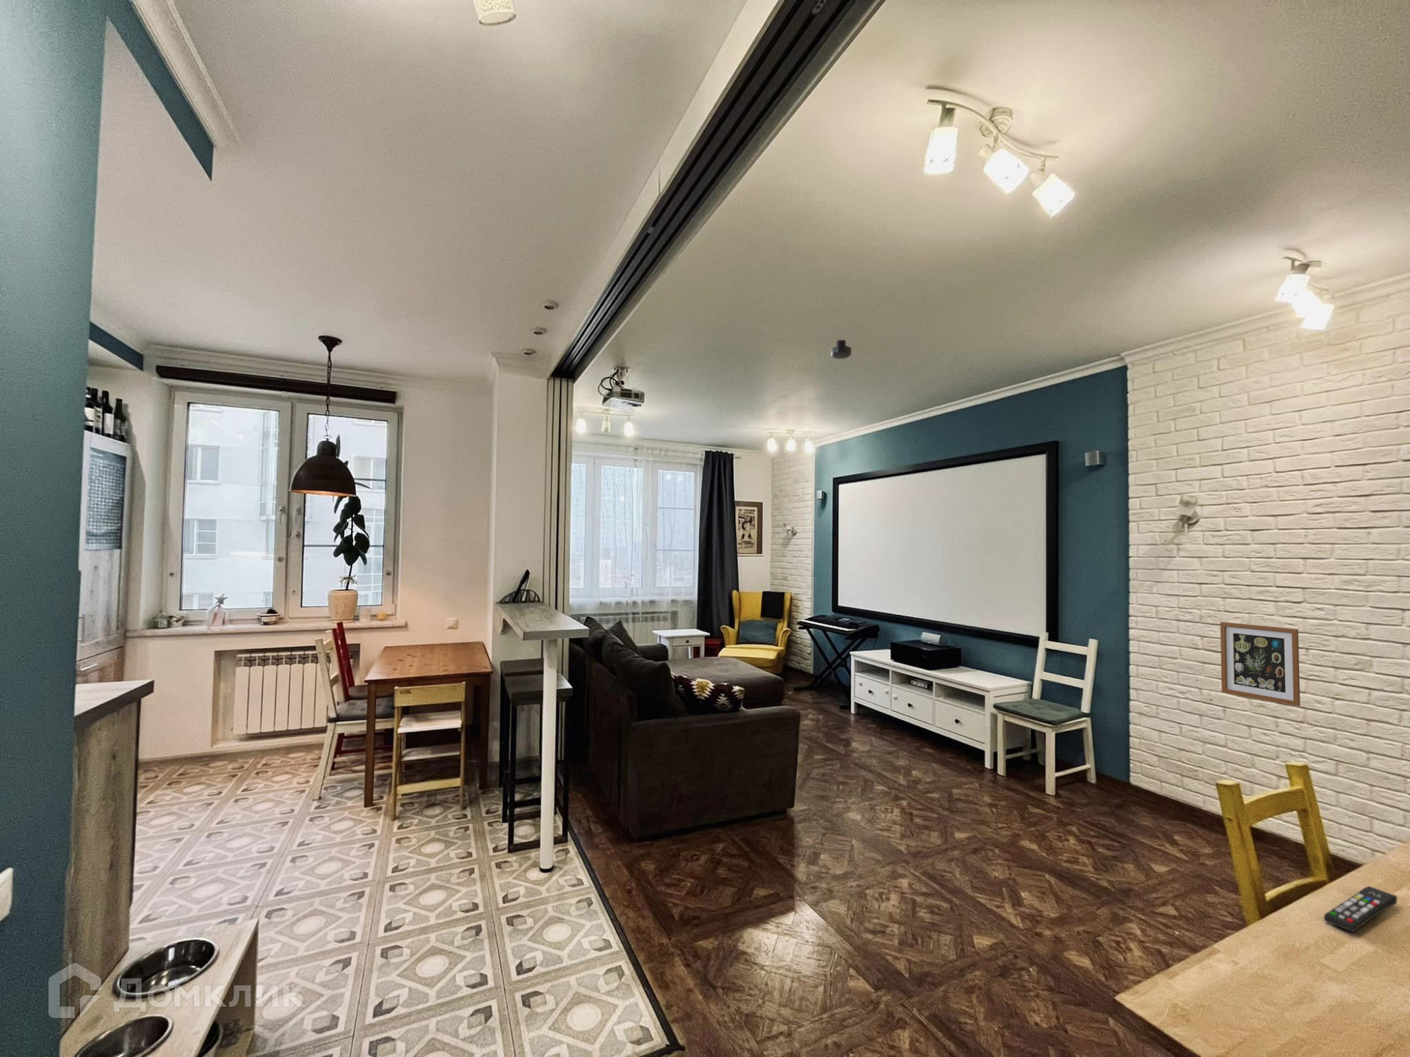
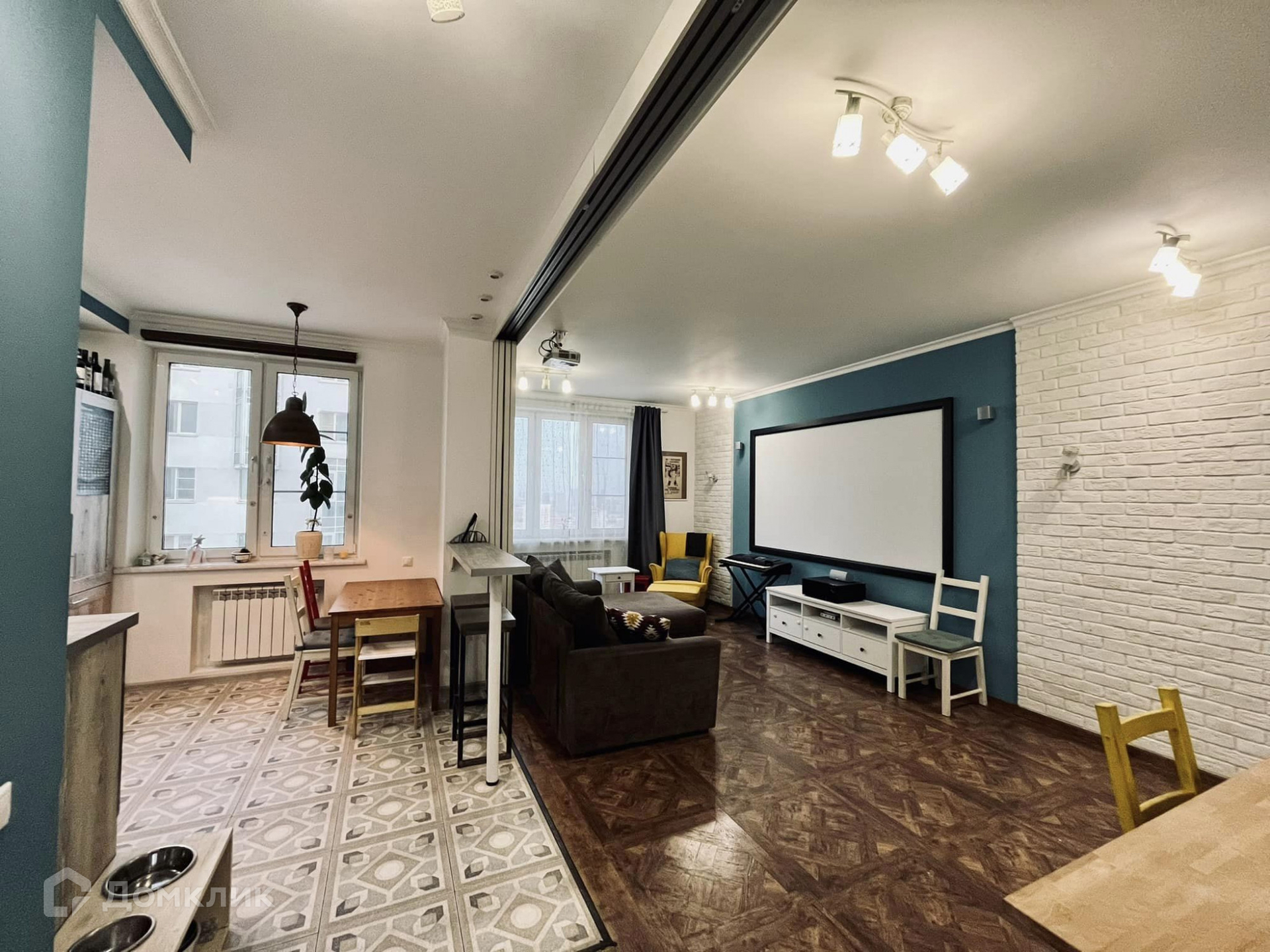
- wall art [1220,621,1300,707]
- remote control [1323,885,1398,933]
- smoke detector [830,339,852,360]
